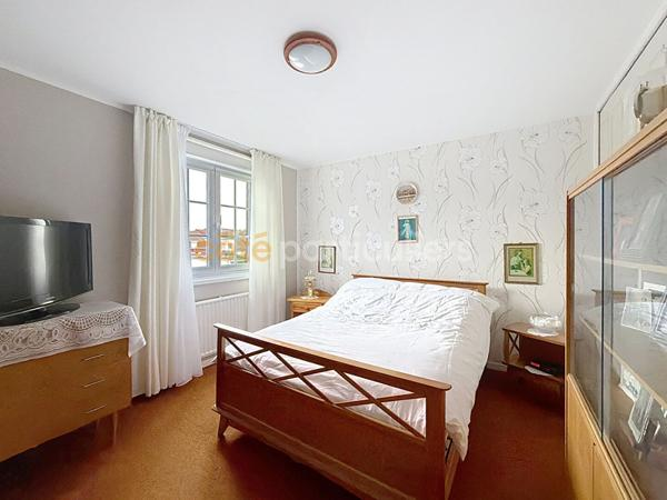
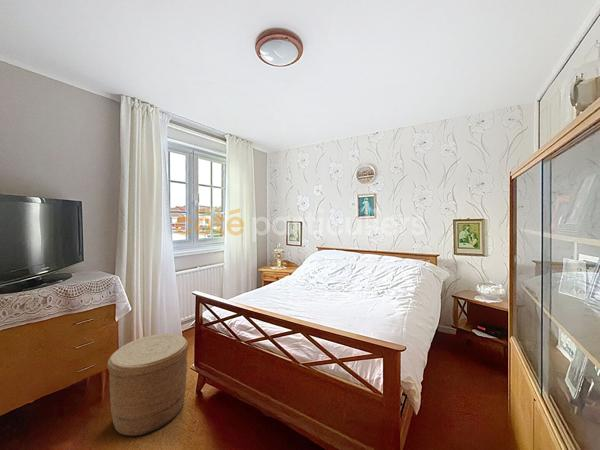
+ woven basket [106,333,189,437]
